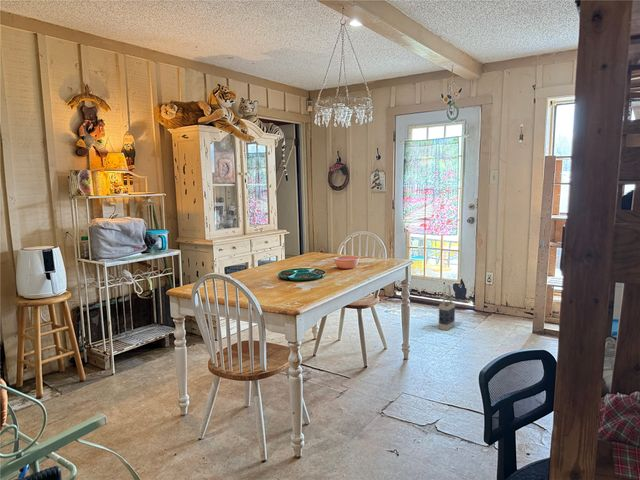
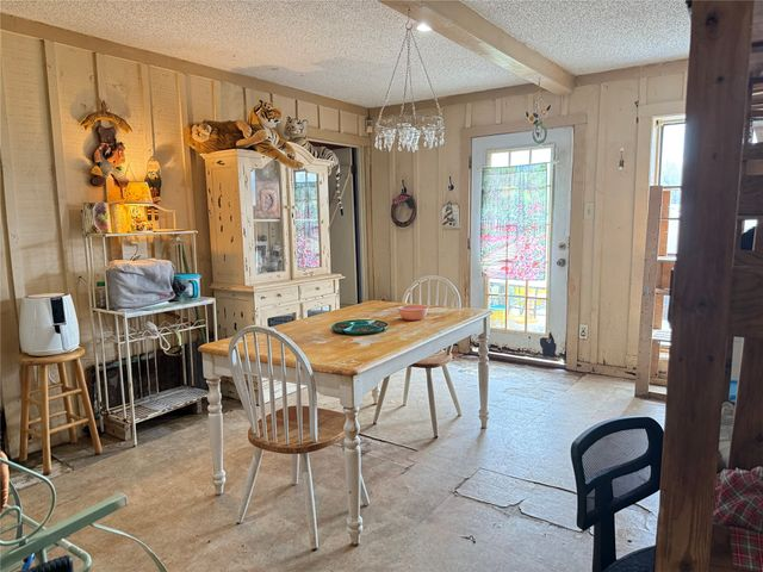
- bag [438,284,456,331]
